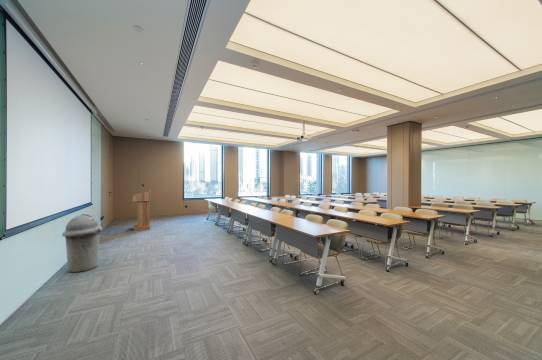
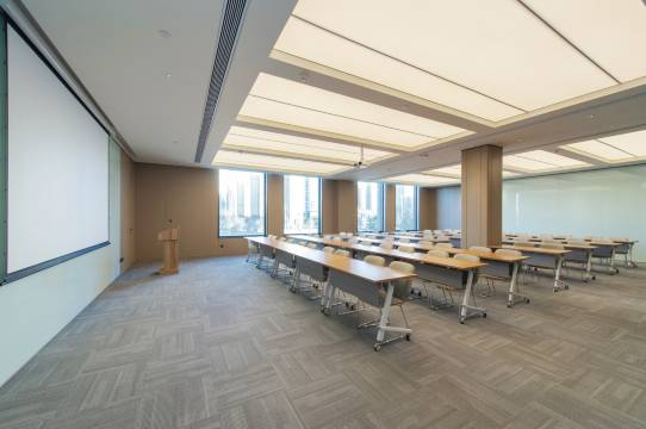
- trash can [61,213,103,273]
